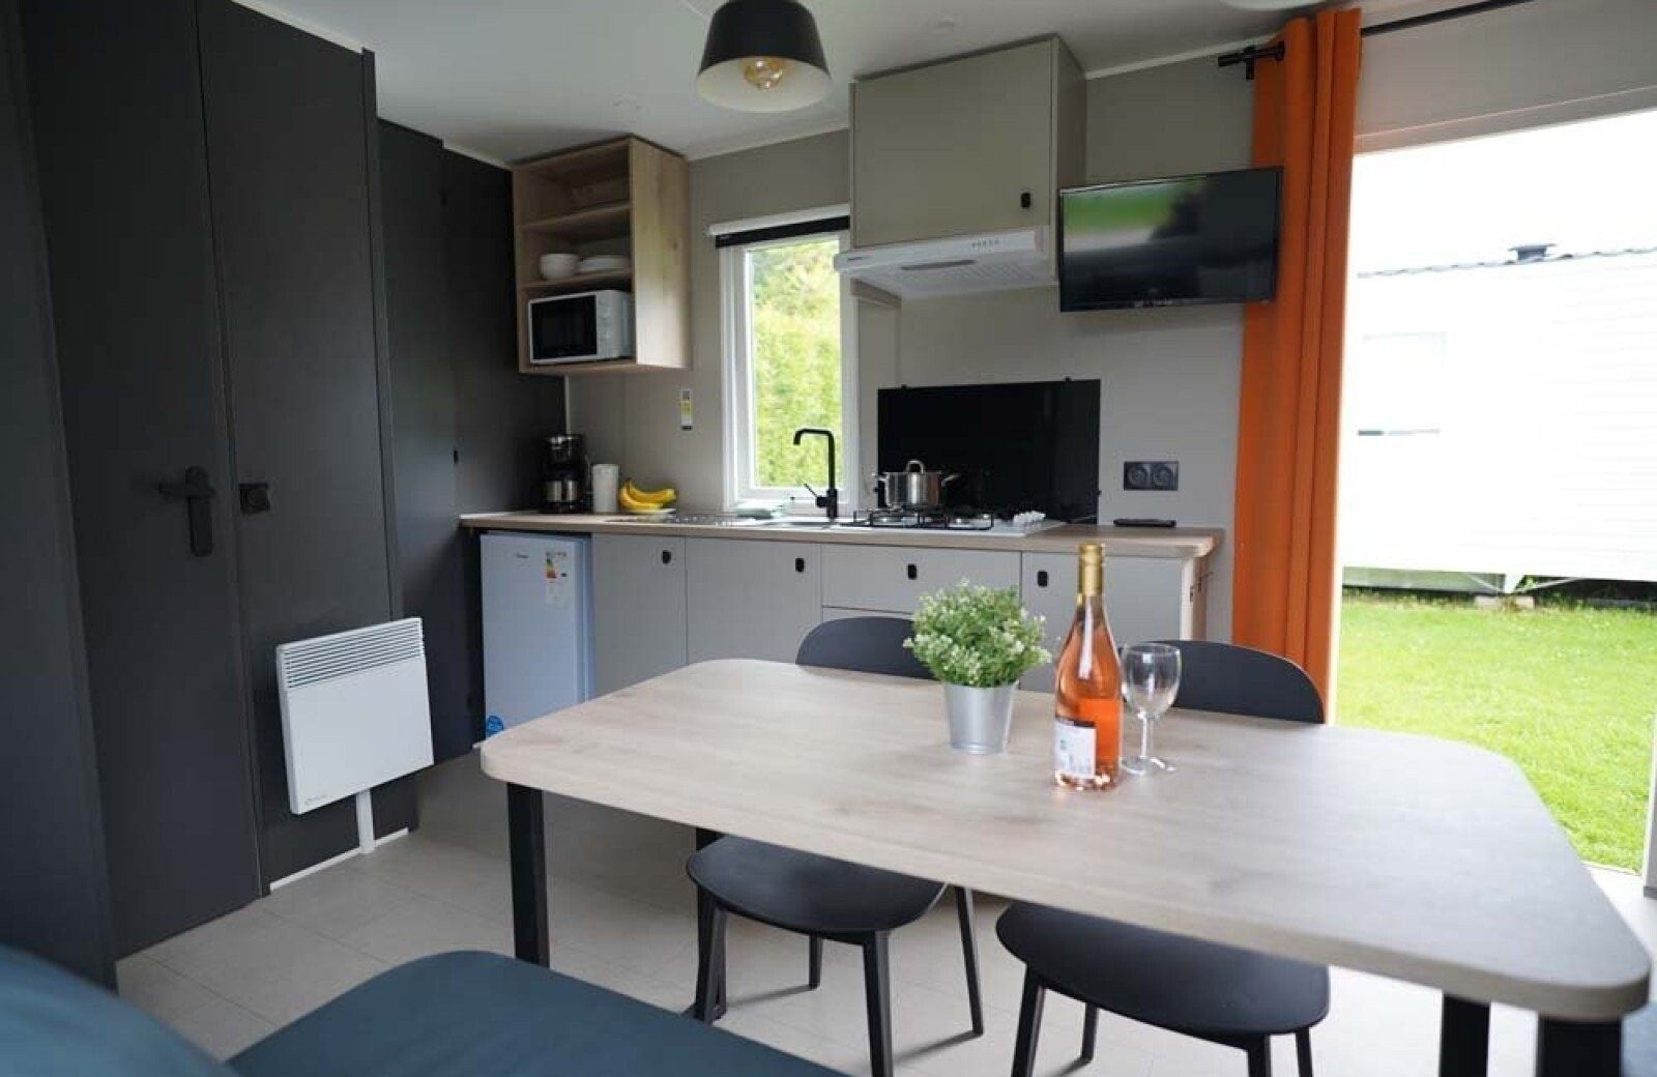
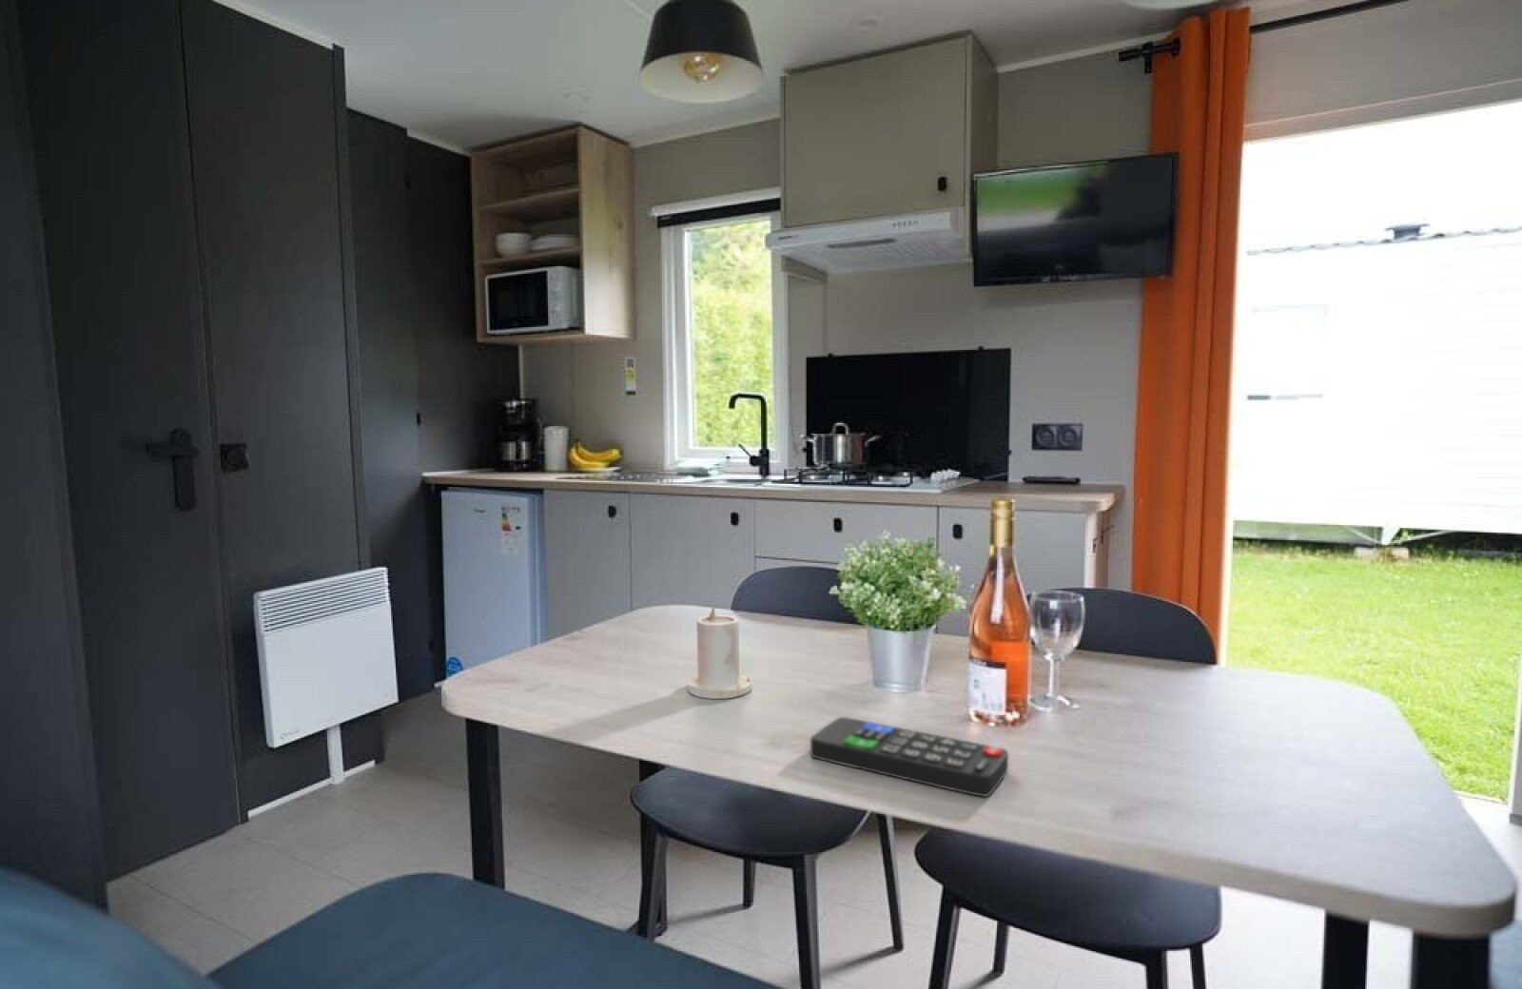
+ remote control [810,716,1009,798]
+ candle [687,606,752,700]
